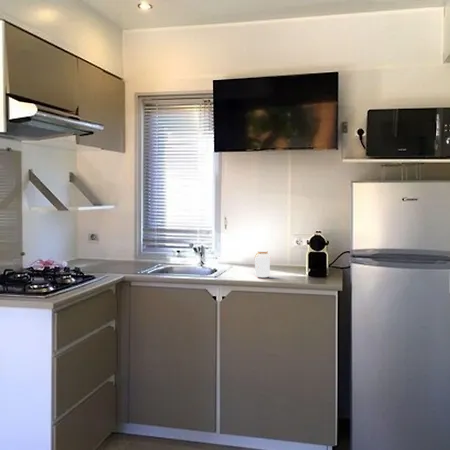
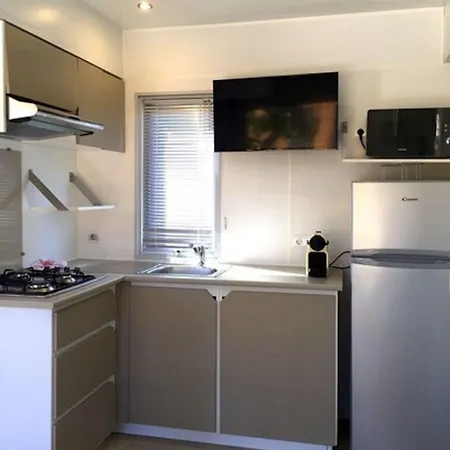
- jar [253,250,272,278]
